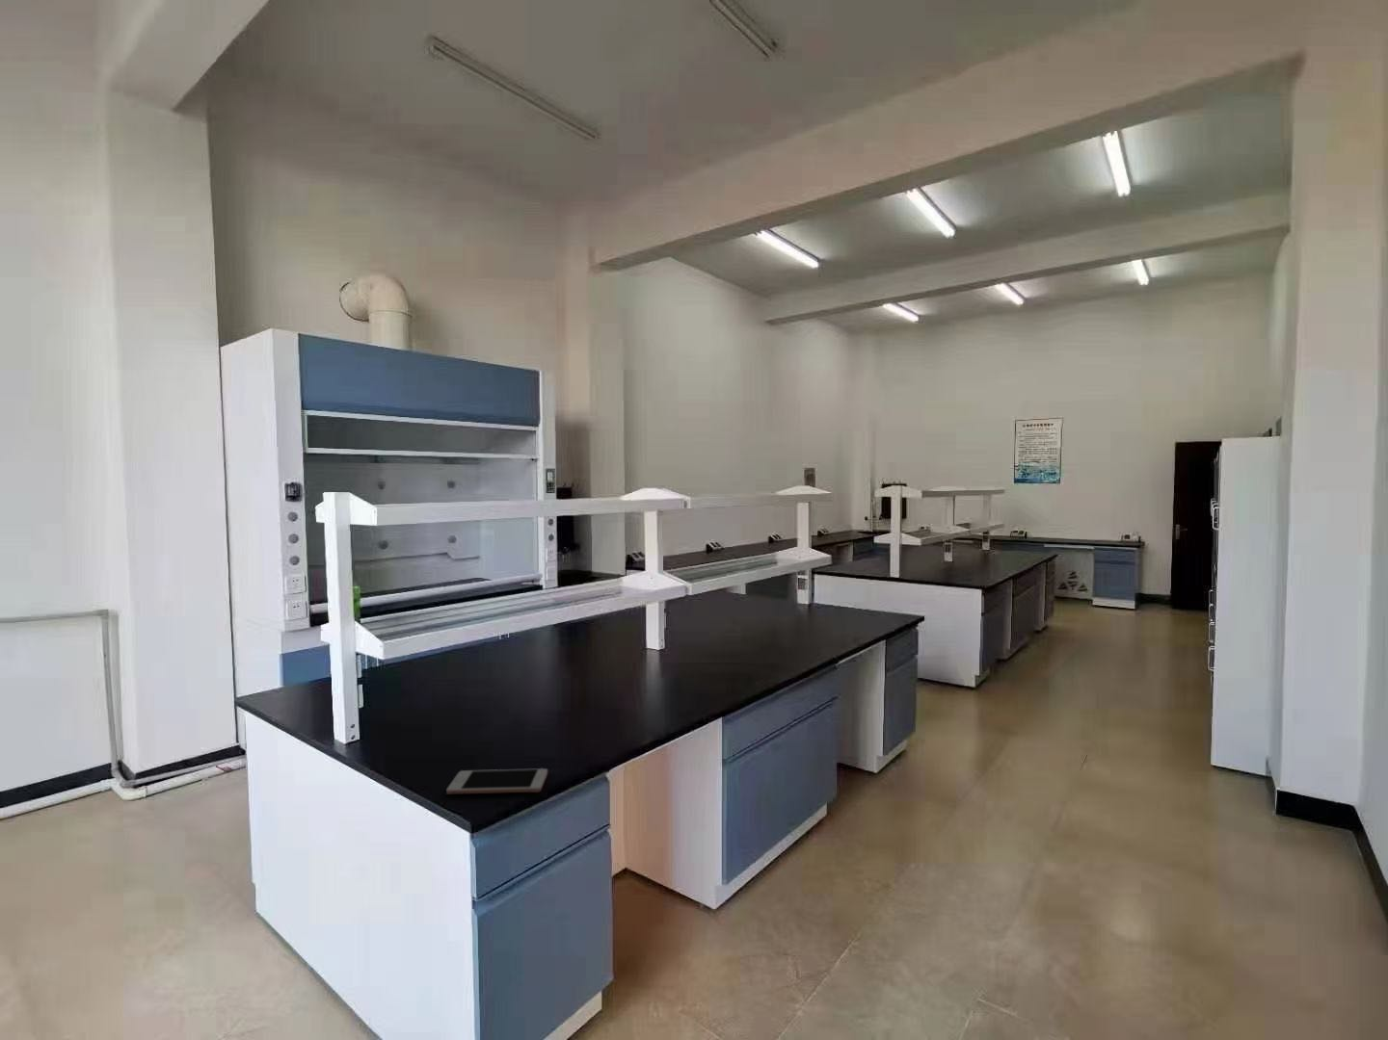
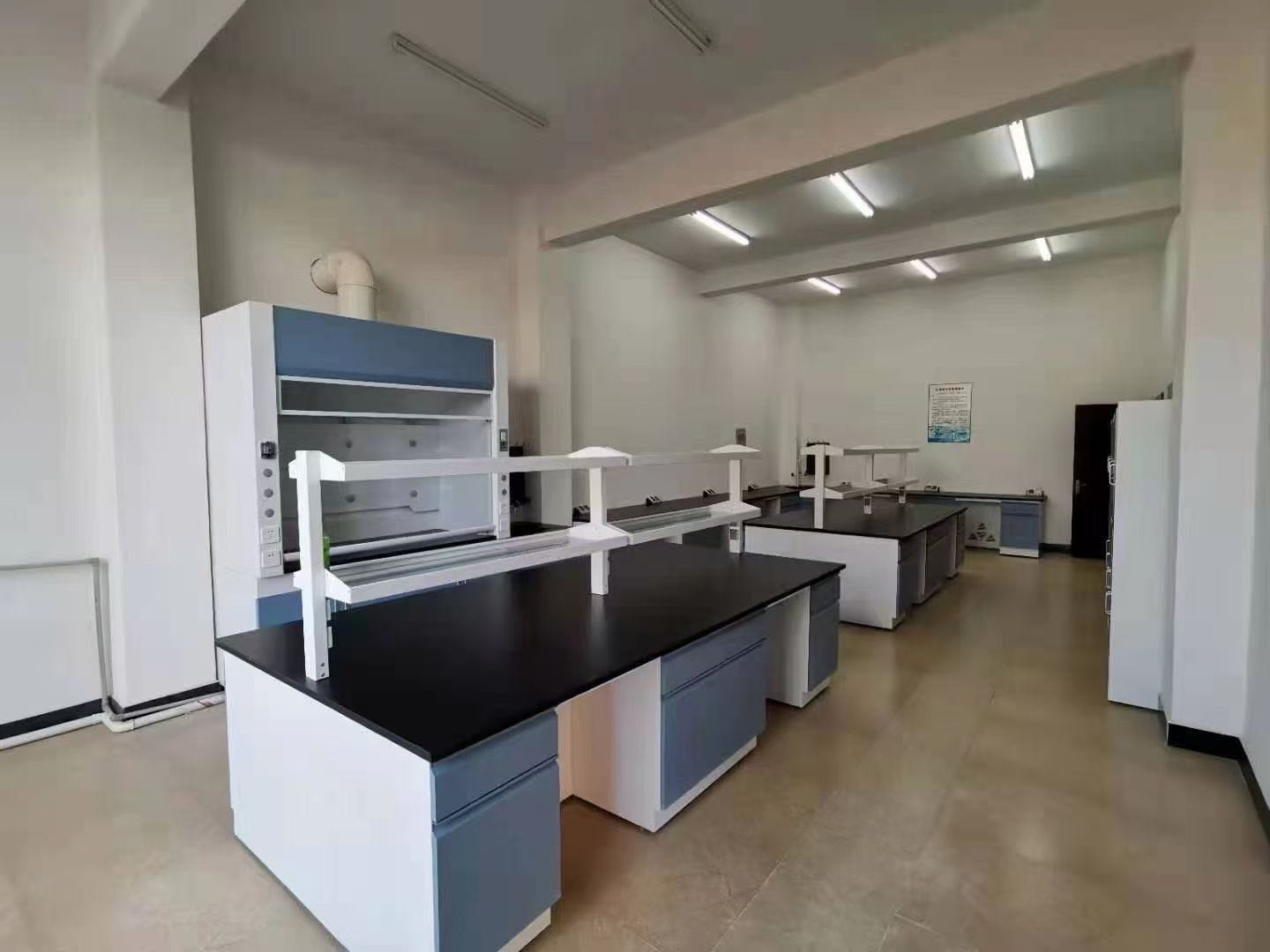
- cell phone [445,768,549,795]
